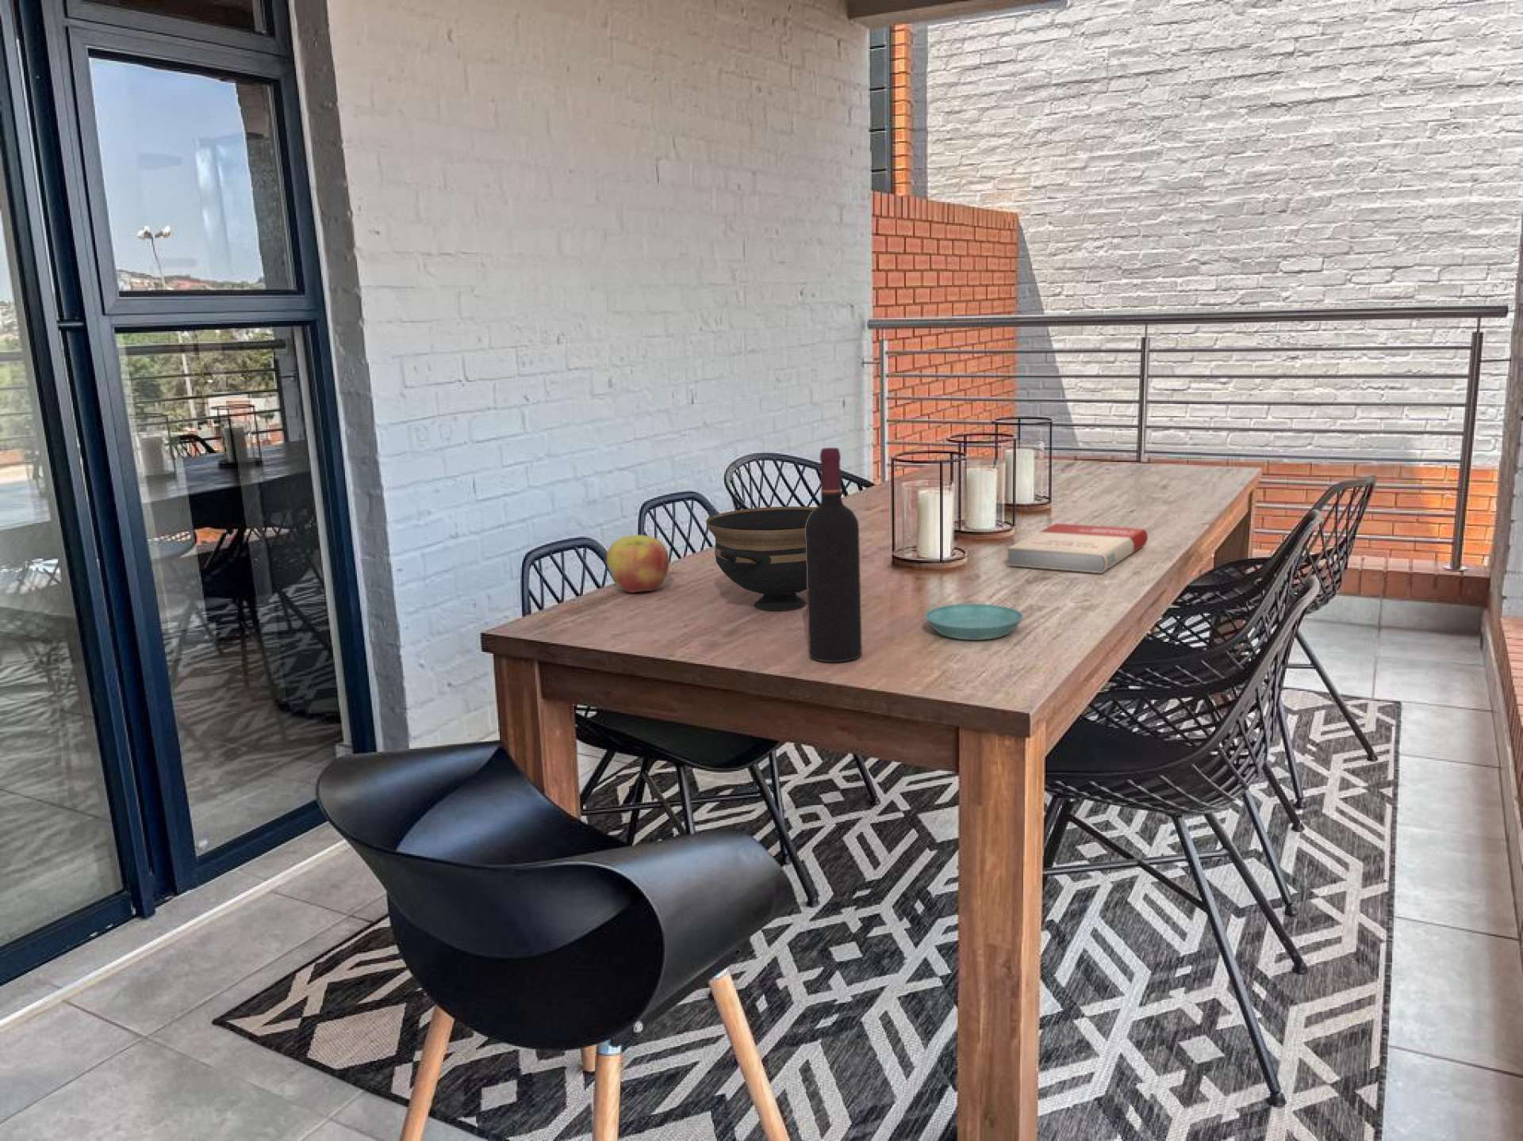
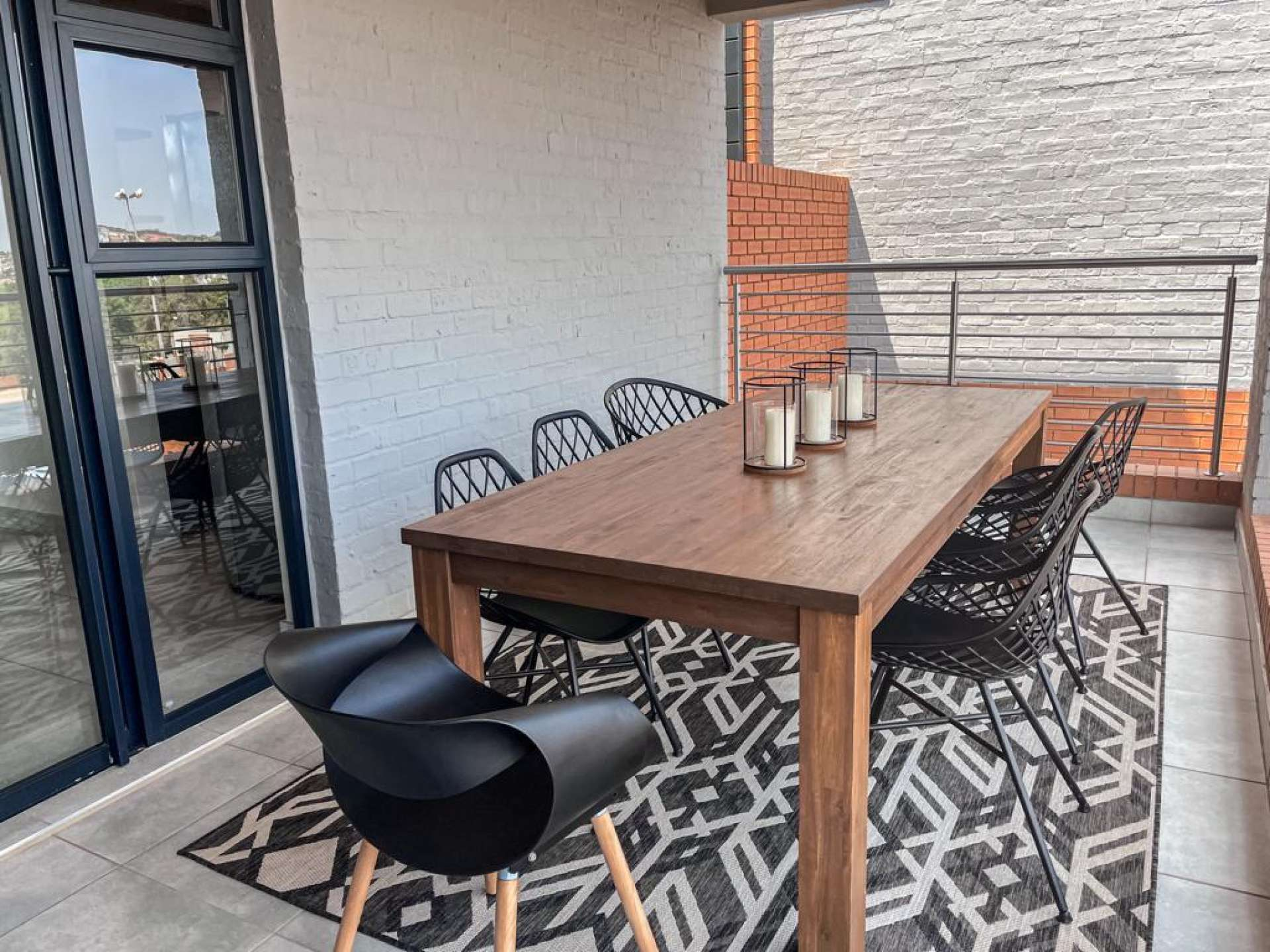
- book [1006,523,1149,574]
- bowl [705,506,817,611]
- wine bottle [805,447,863,663]
- saucer [925,603,1024,641]
- apple [606,535,670,593]
